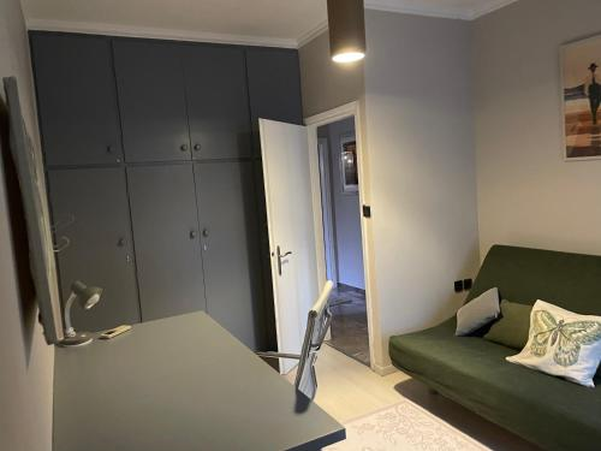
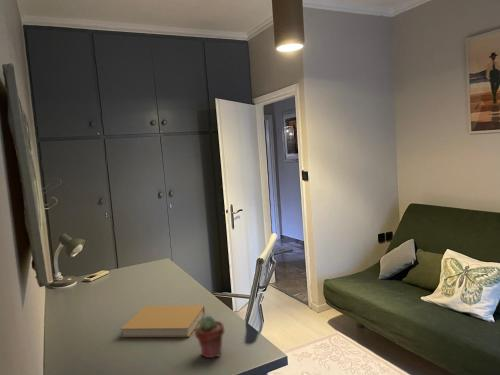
+ book [120,304,206,338]
+ potted succulent [193,314,226,359]
